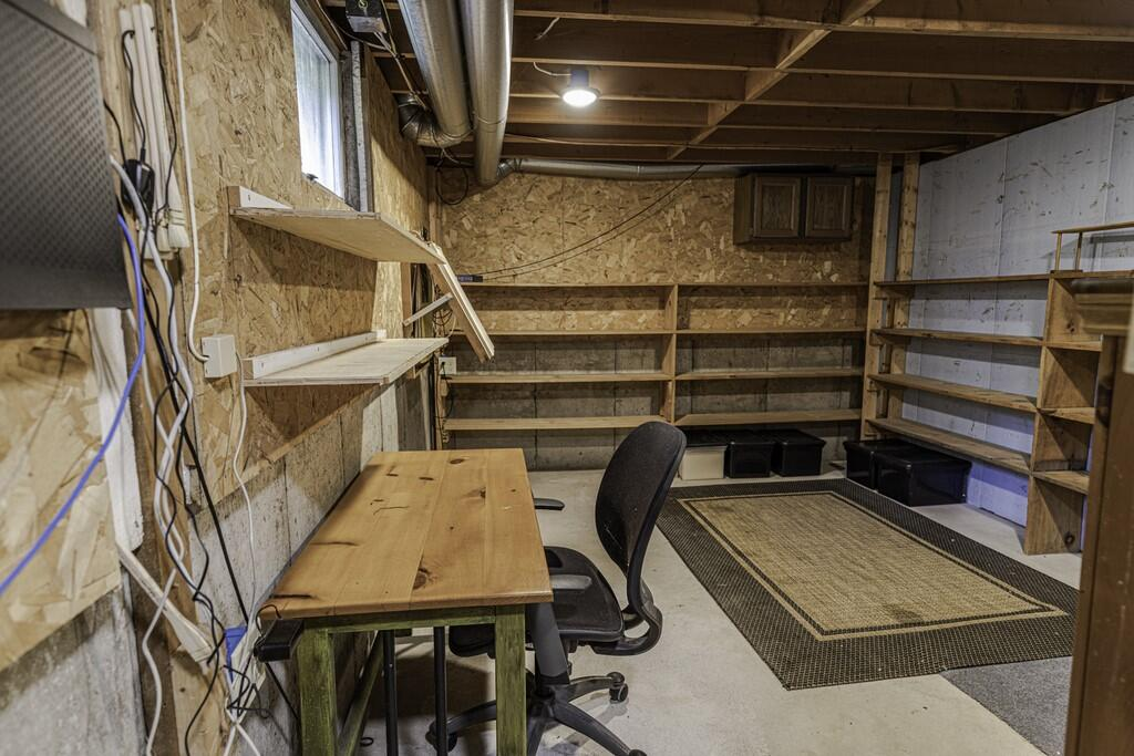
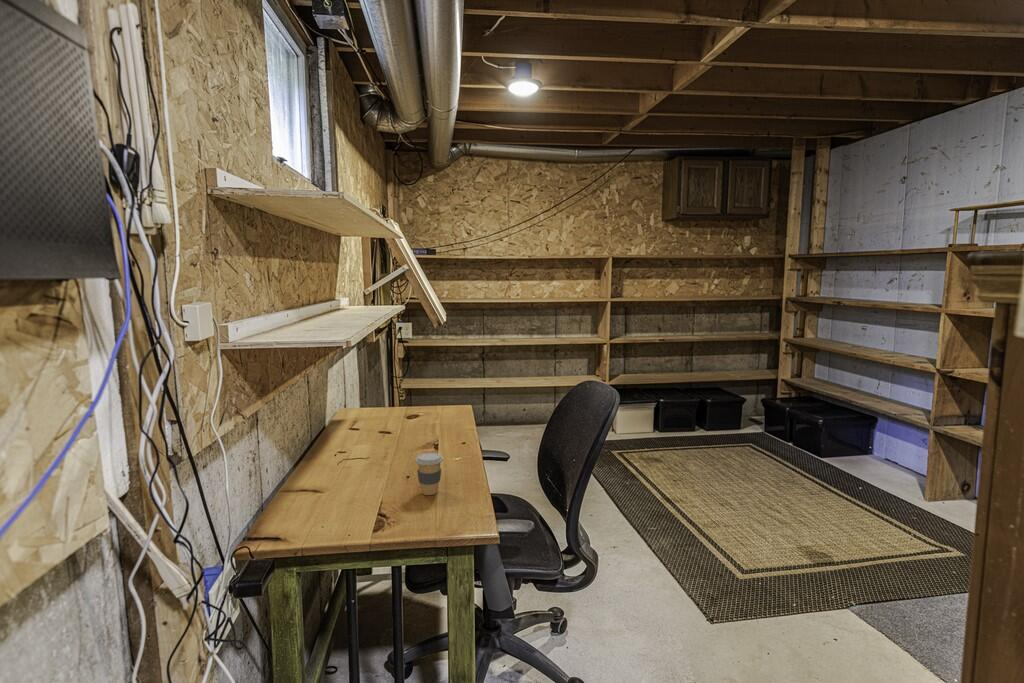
+ coffee cup [414,452,444,496]
